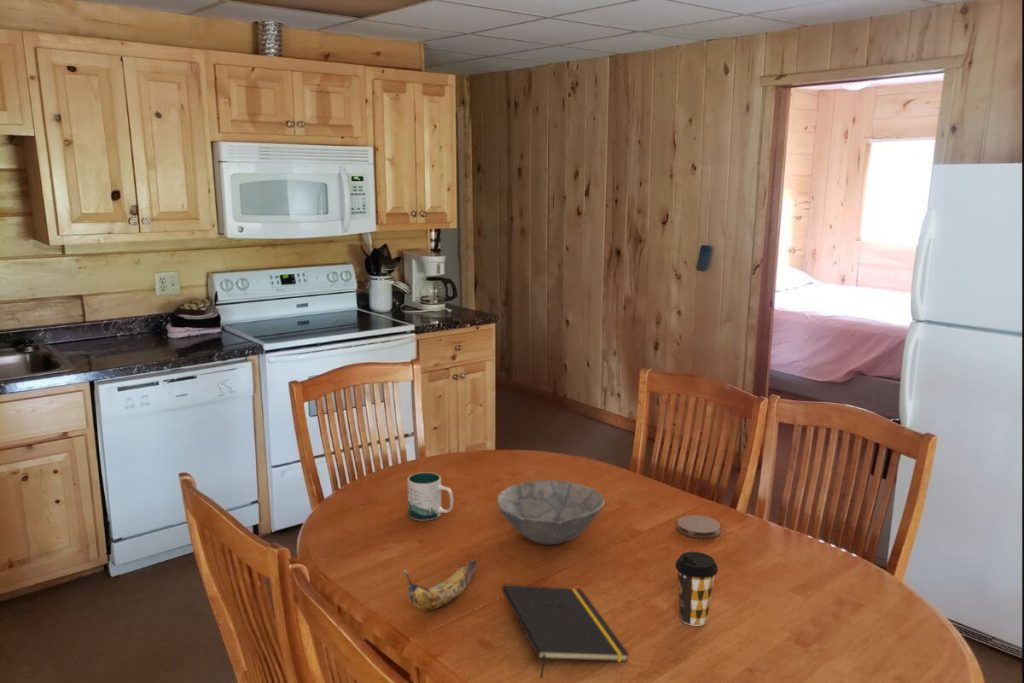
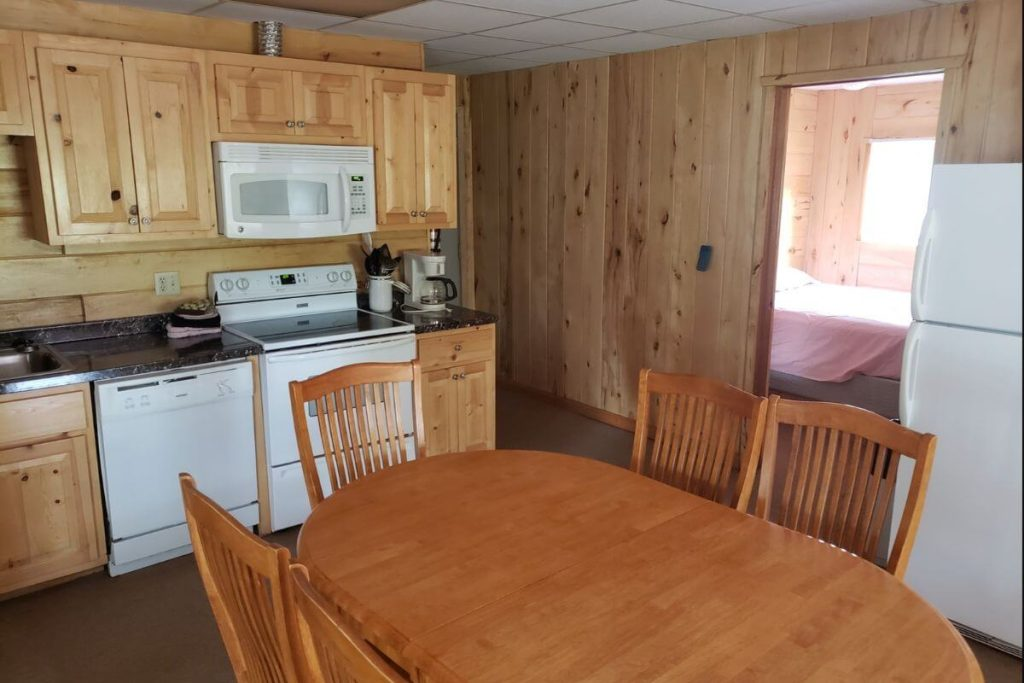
- mug [407,471,454,522]
- bowl [496,479,605,546]
- banana [402,559,477,611]
- notepad [501,584,630,680]
- coffee cup [674,551,719,627]
- coaster [676,514,722,539]
